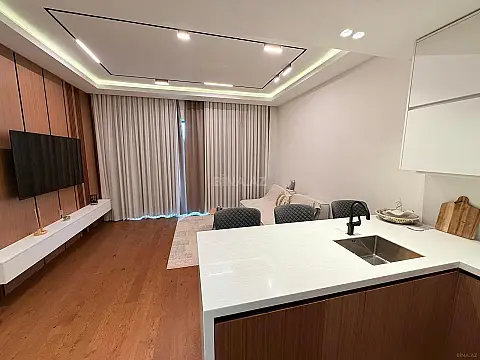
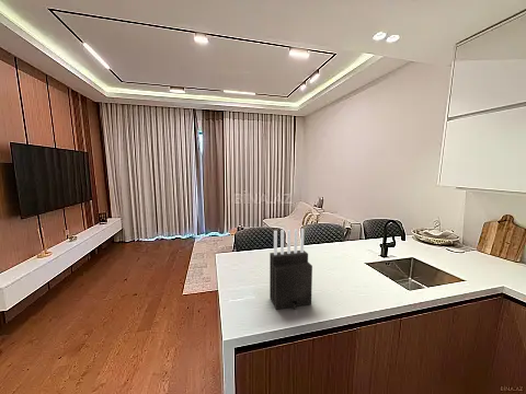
+ knife block [268,228,313,311]
